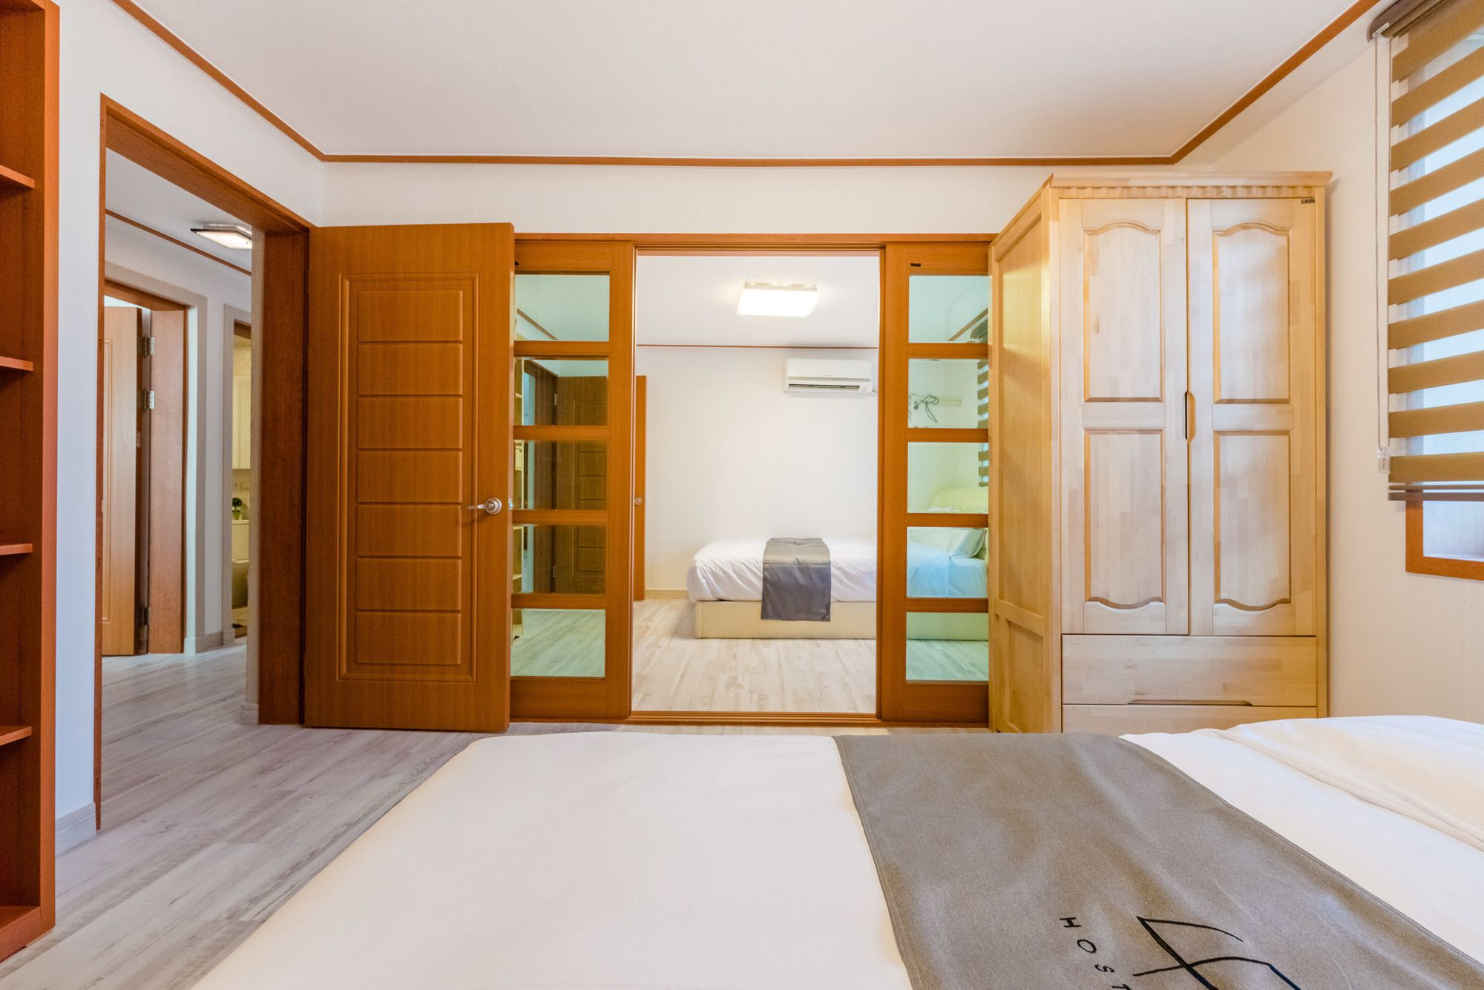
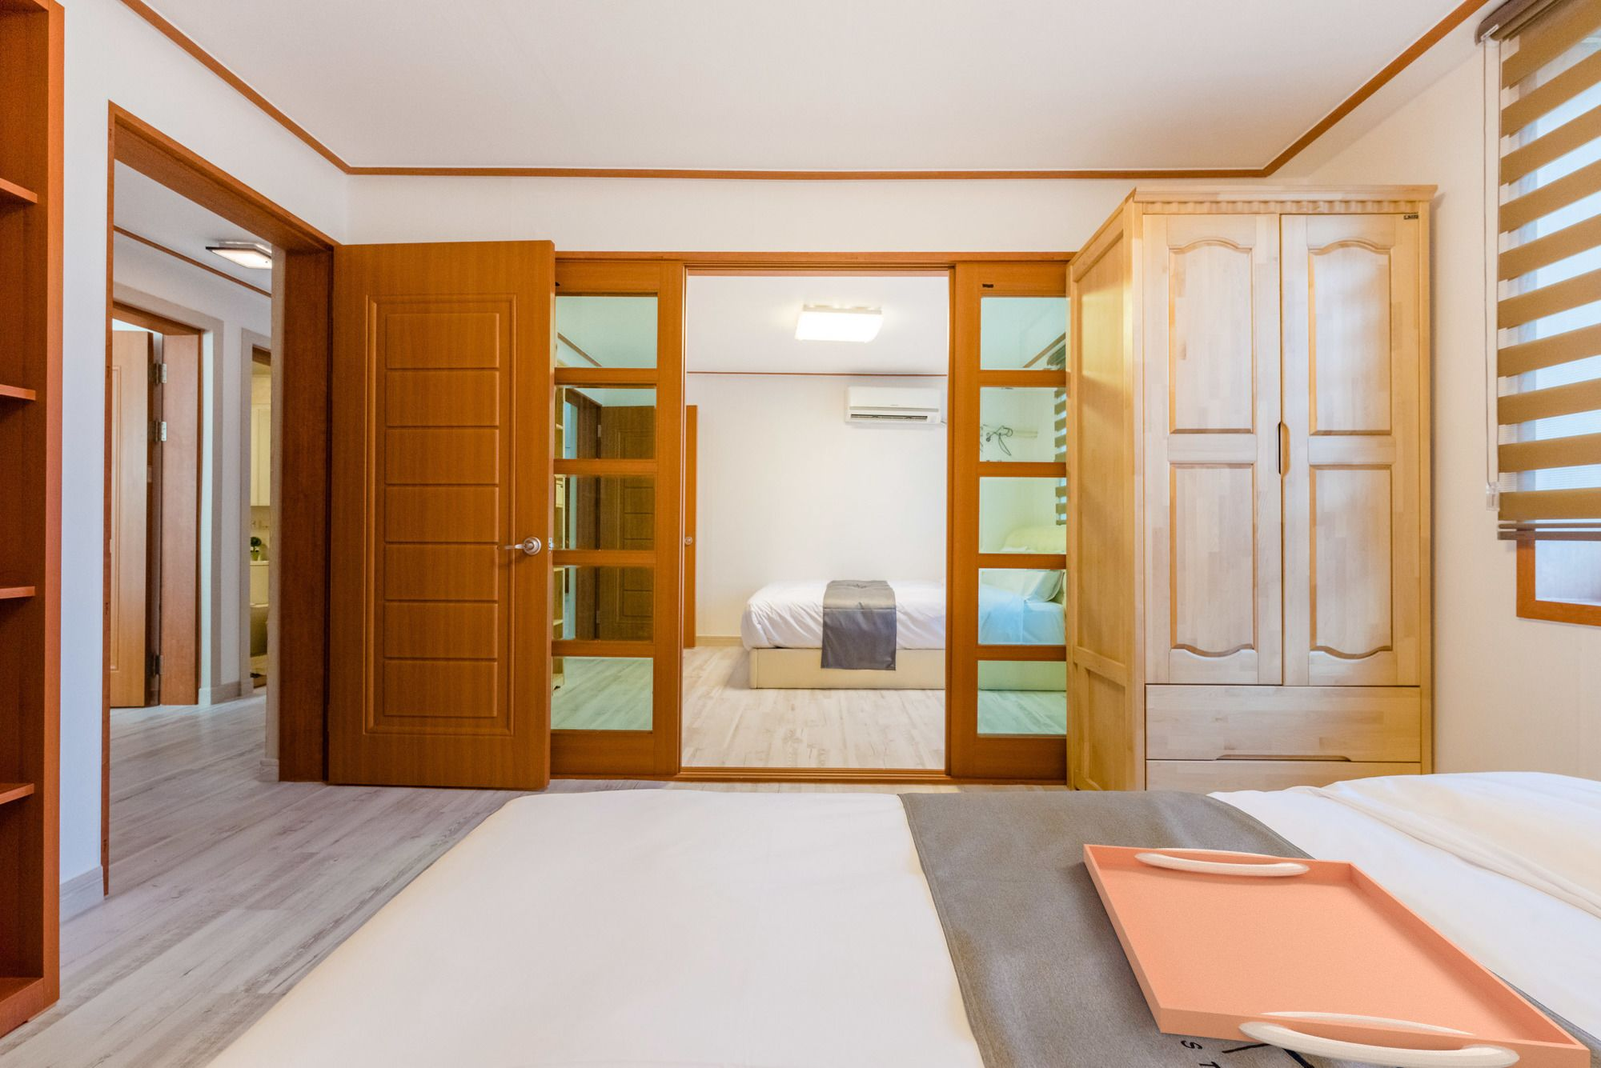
+ serving tray [1084,843,1591,1068]
